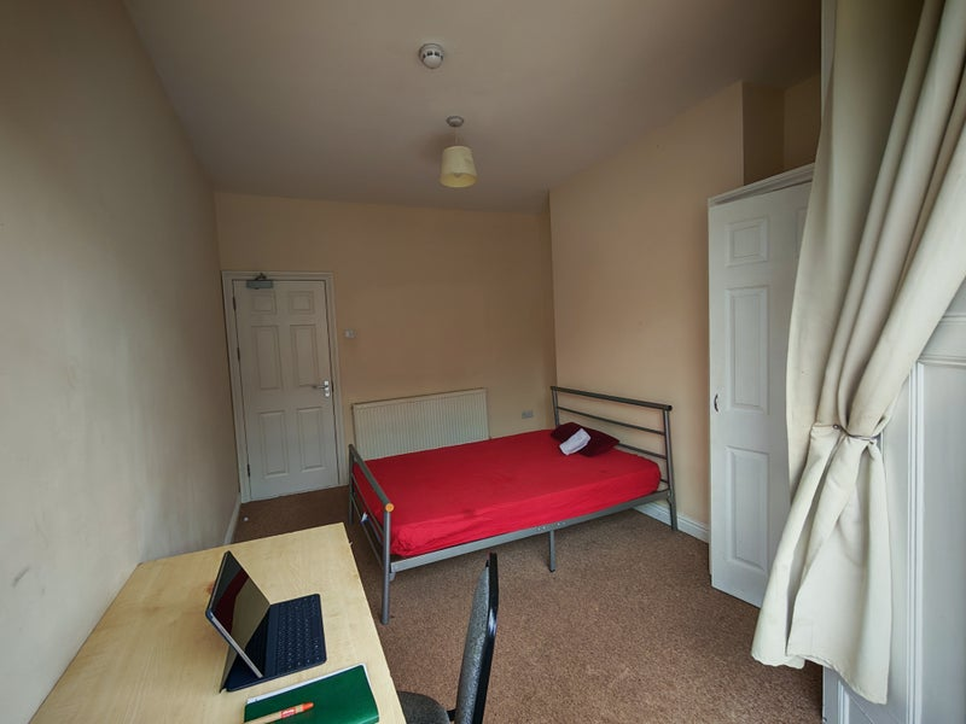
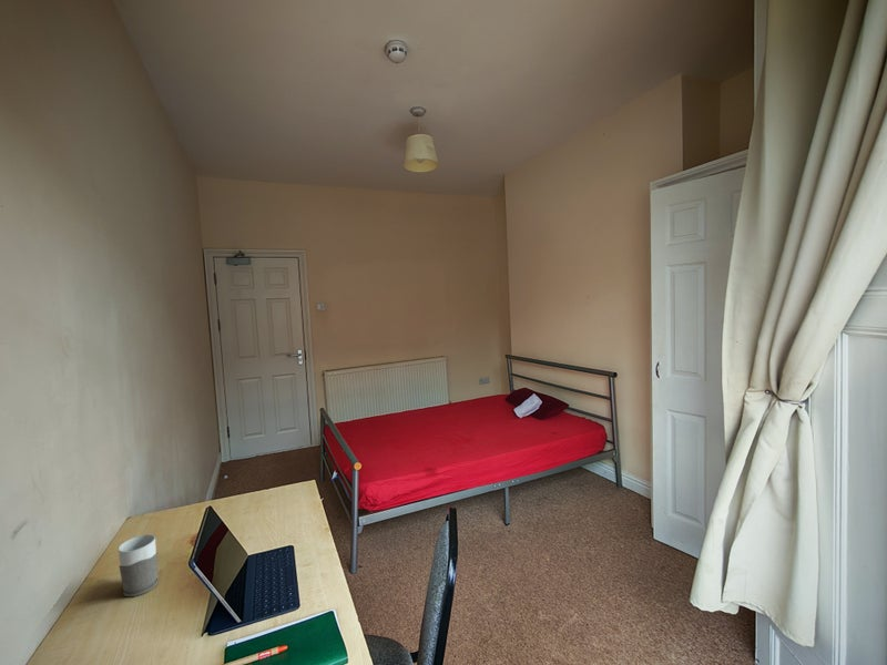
+ mug [118,533,160,597]
